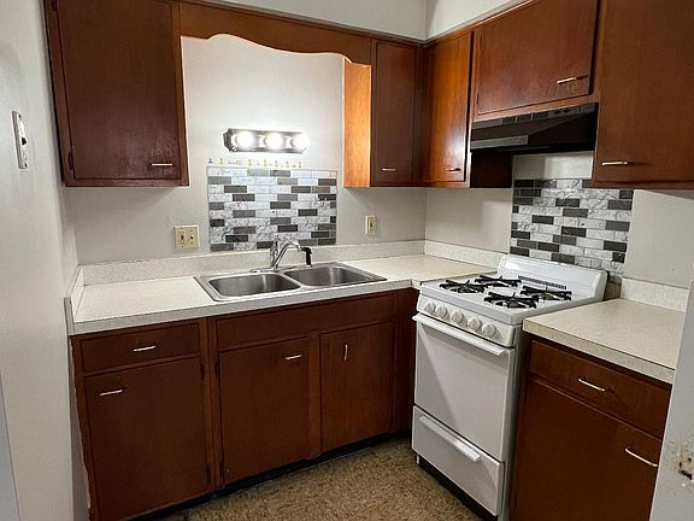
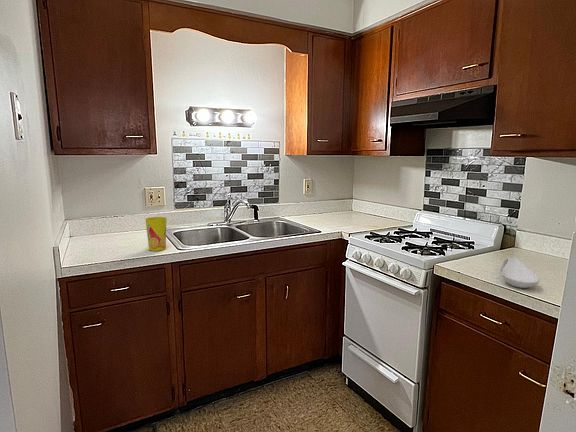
+ spoon rest [500,257,541,289]
+ cup [144,216,168,252]
